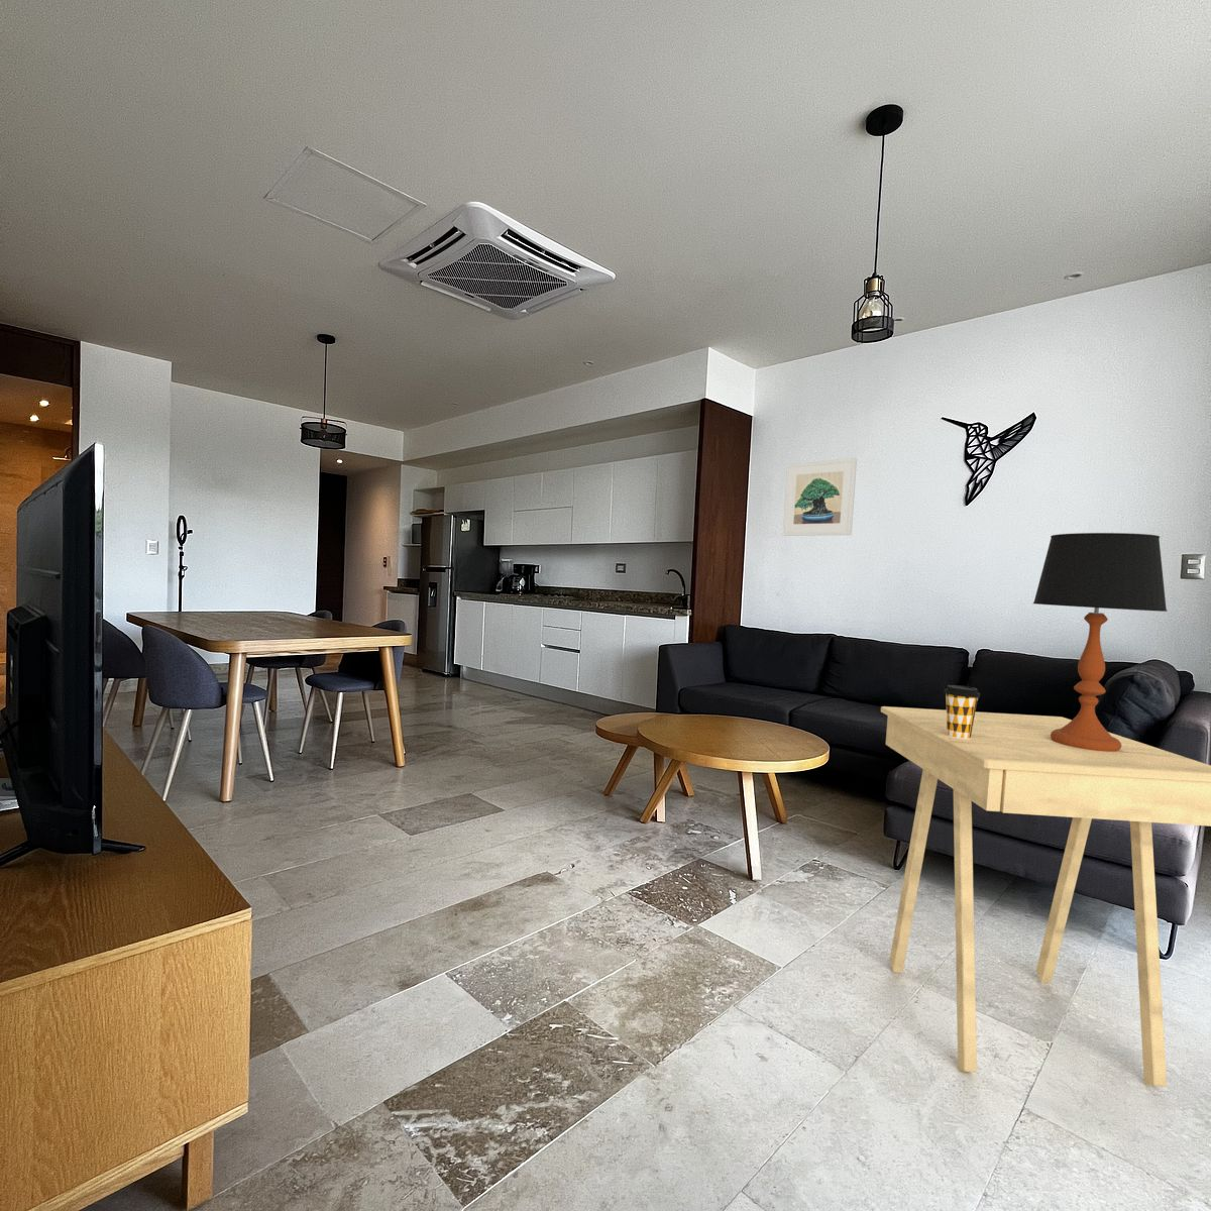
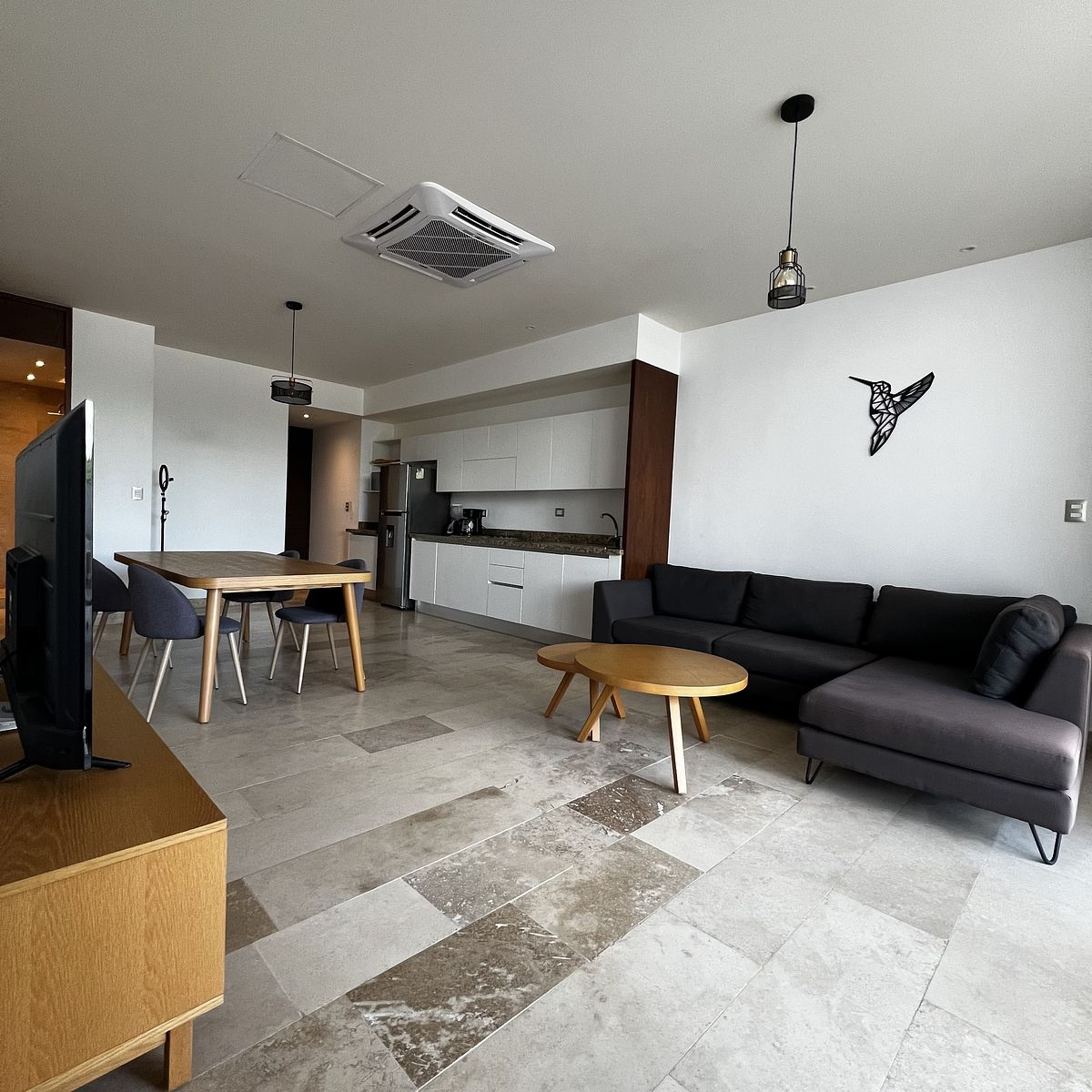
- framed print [782,457,857,537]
- table lamp [1032,532,1169,752]
- side table [881,705,1211,1088]
- coffee cup [943,684,981,739]
